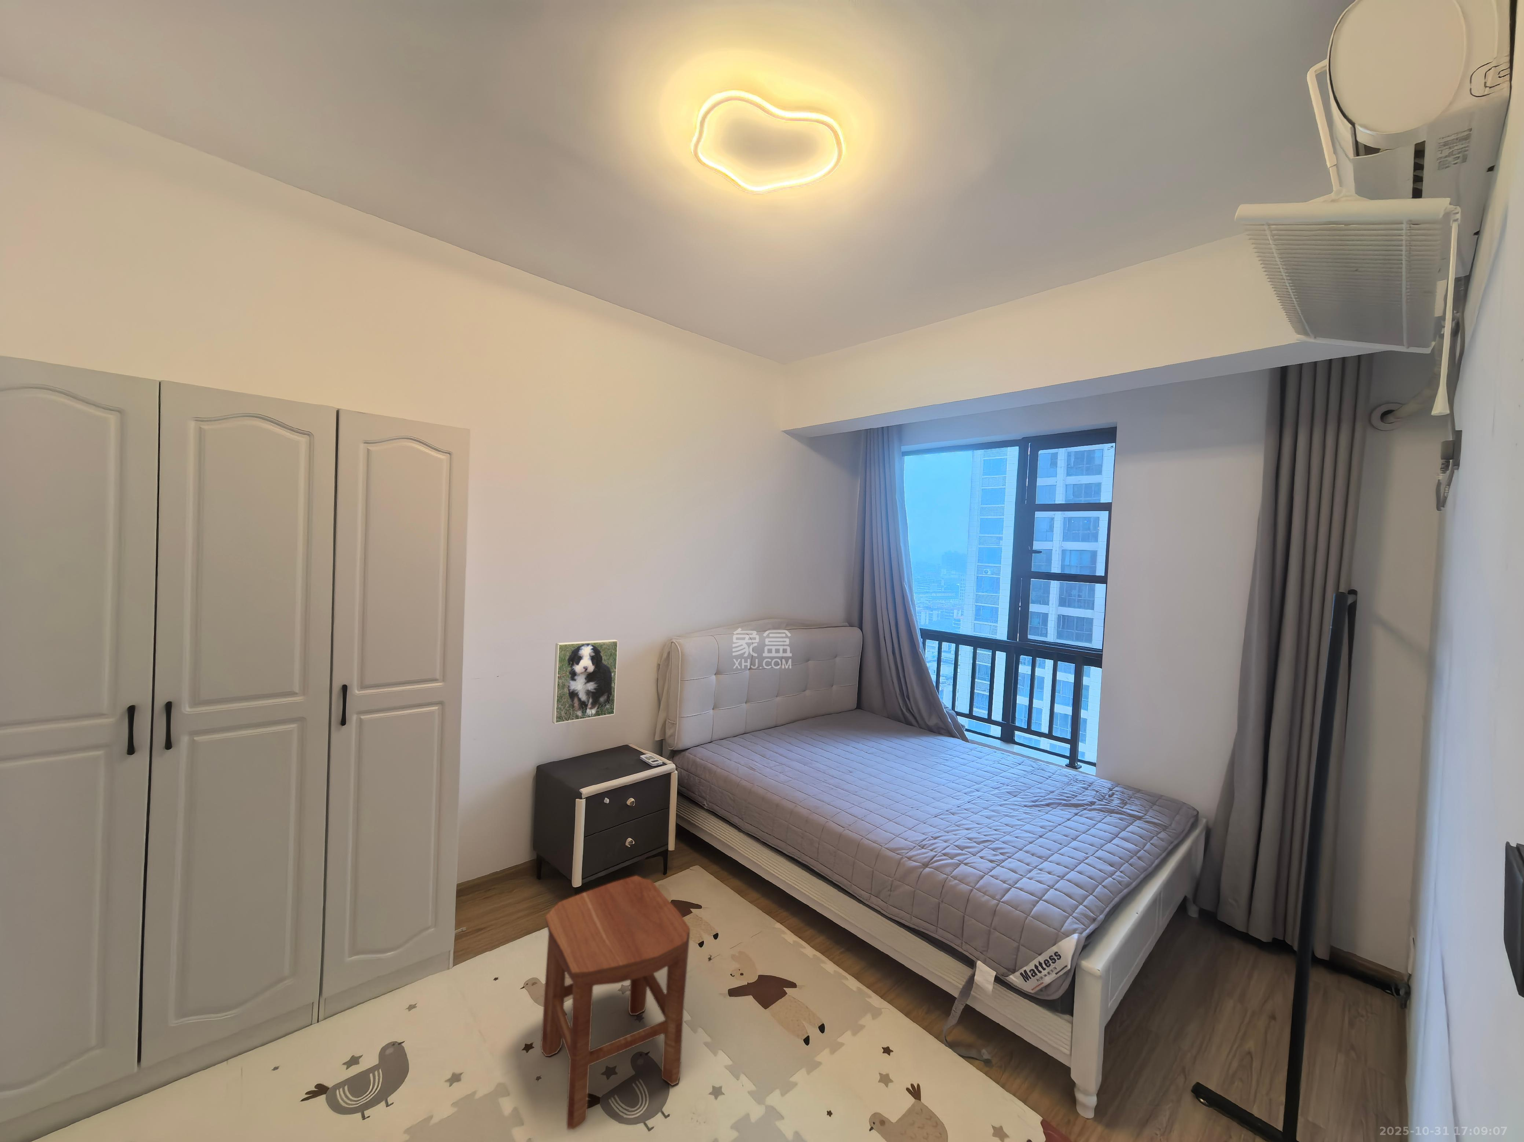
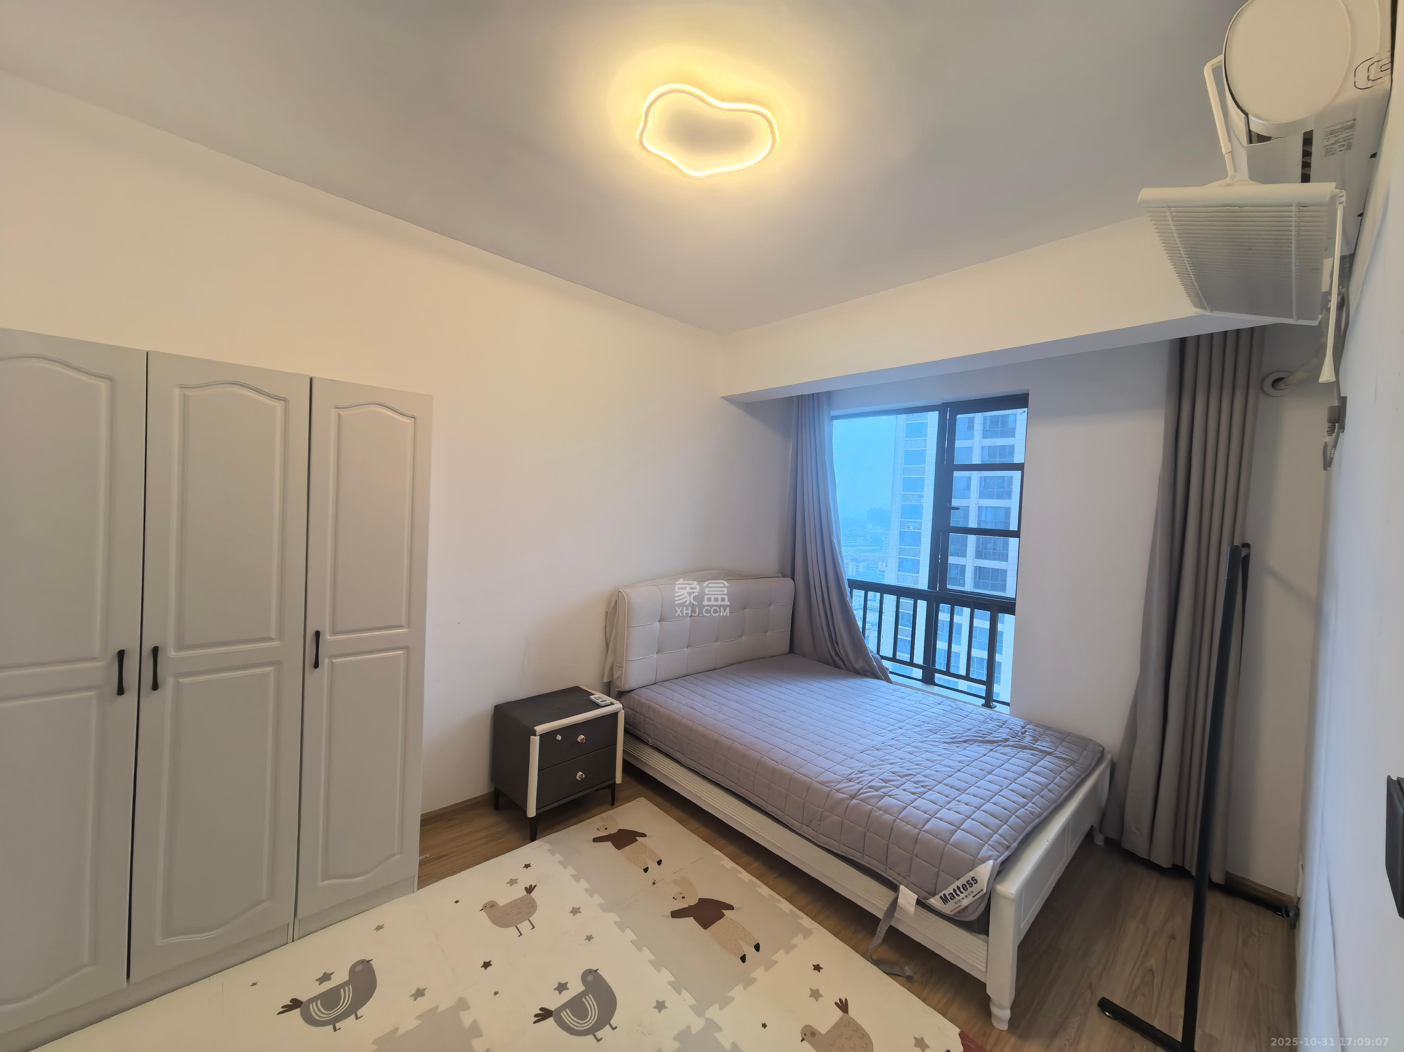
- stool [541,874,690,1130]
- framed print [552,639,619,725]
